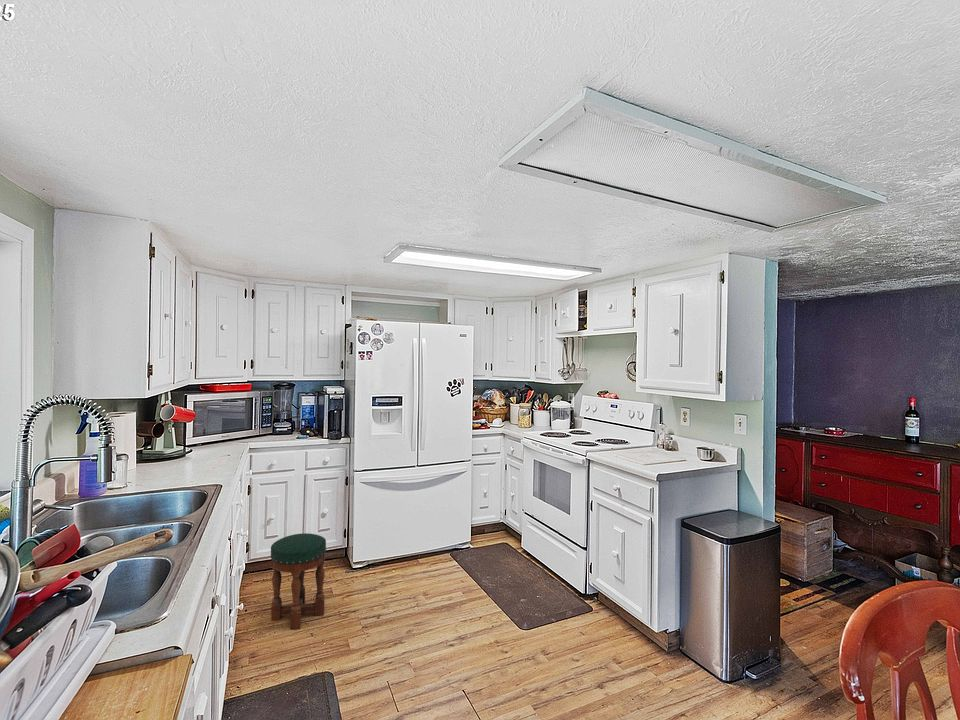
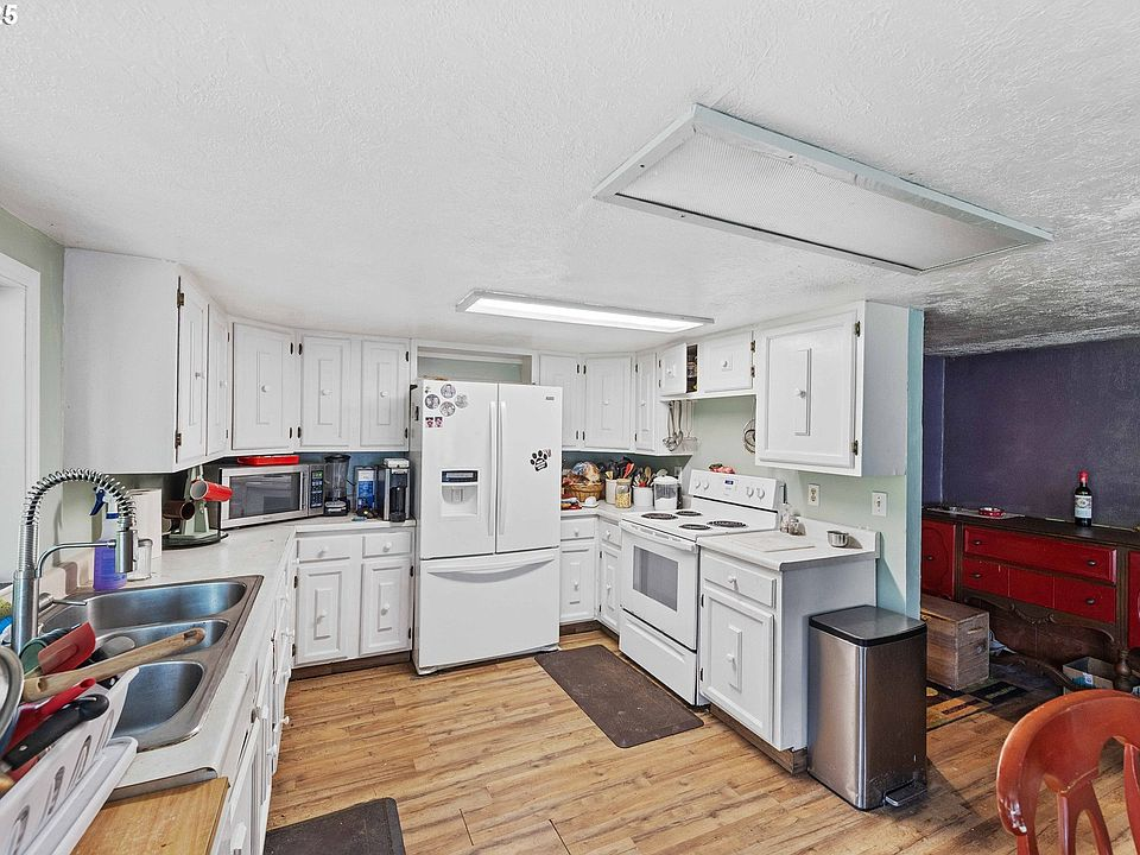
- stool [270,532,327,630]
